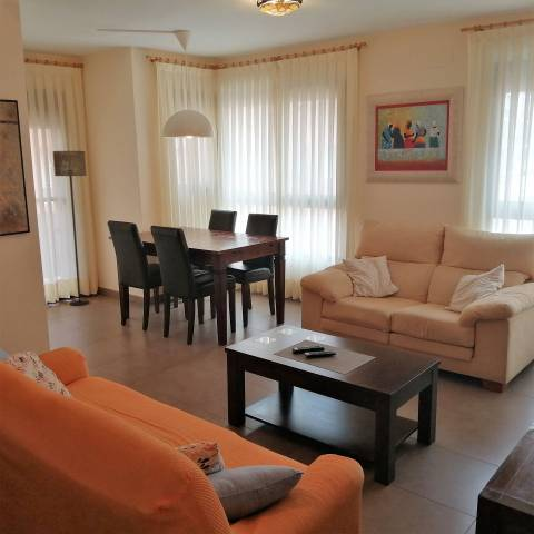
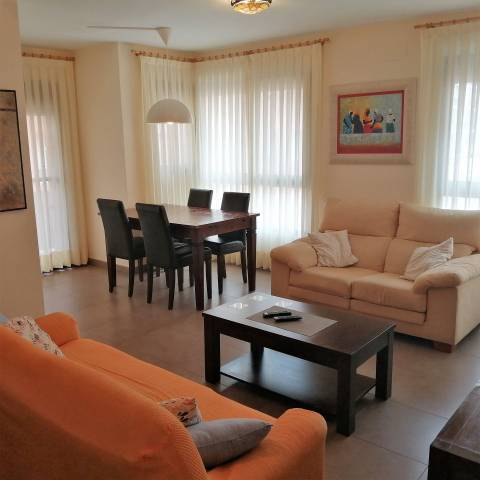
- floor lamp [51,150,91,307]
